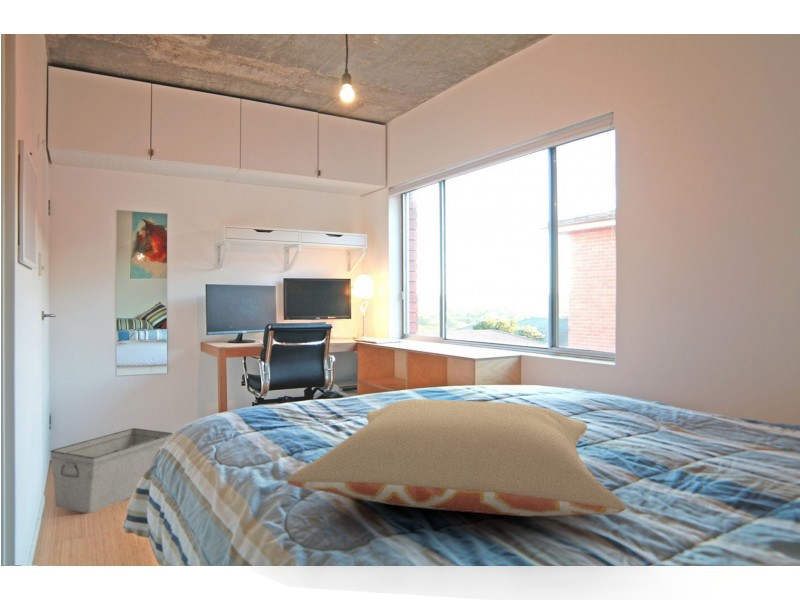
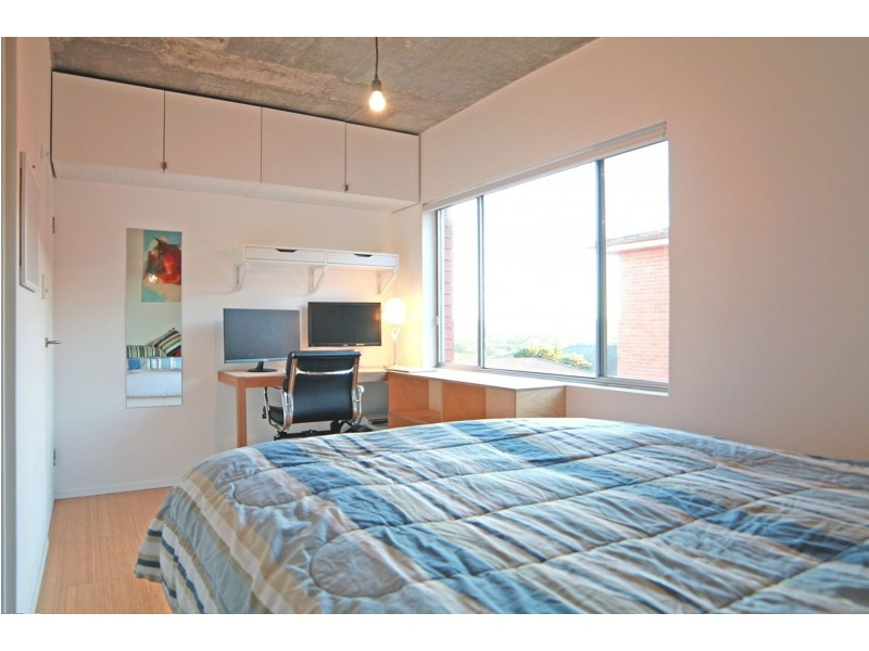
- storage bin [49,427,174,514]
- pillow [287,398,626,517]
